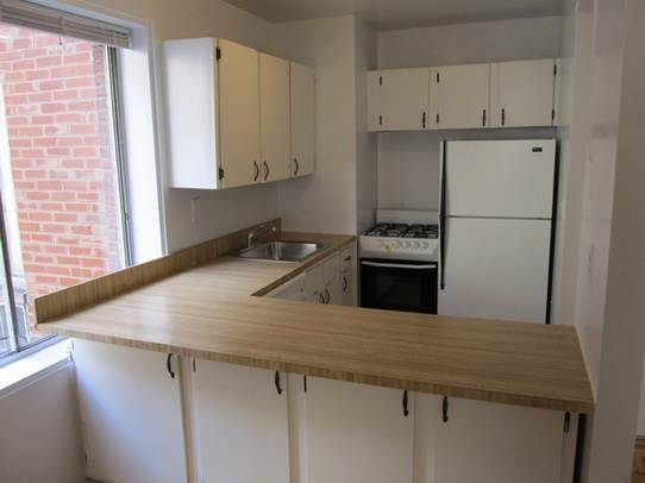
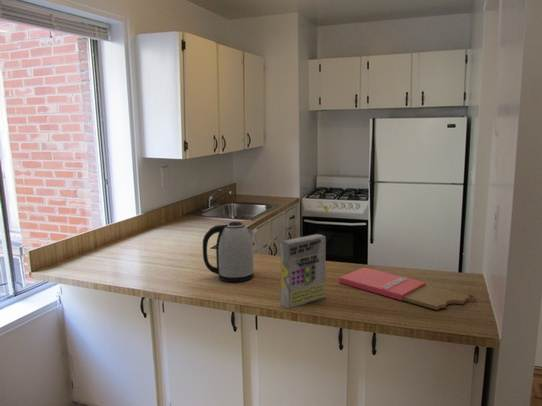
+ cutting board [338,266,477,311]
+ kettle [202,221,255,283]
+ cereal box [279,233,327,310]
